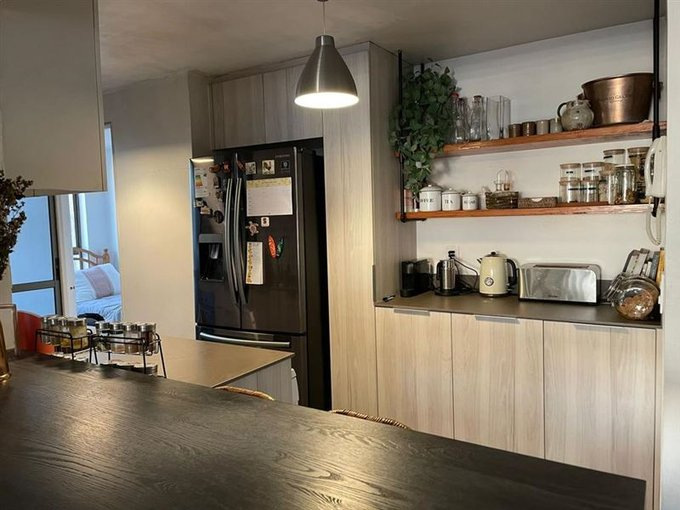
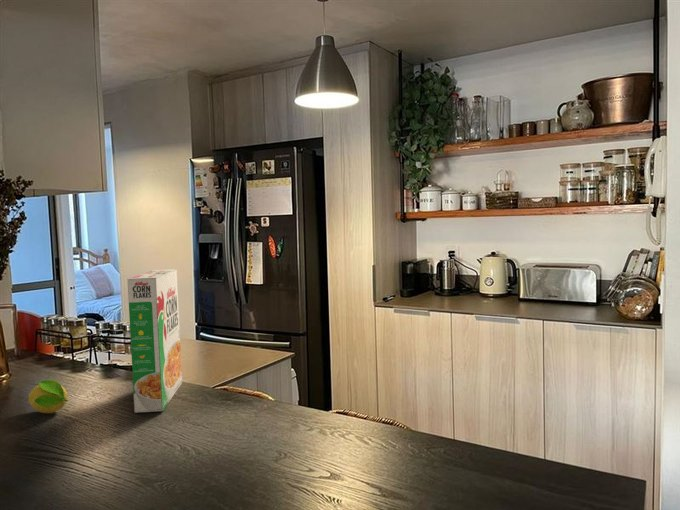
+ fruit [28,379,69,414]
+ cereal box [126,268,183,414]
